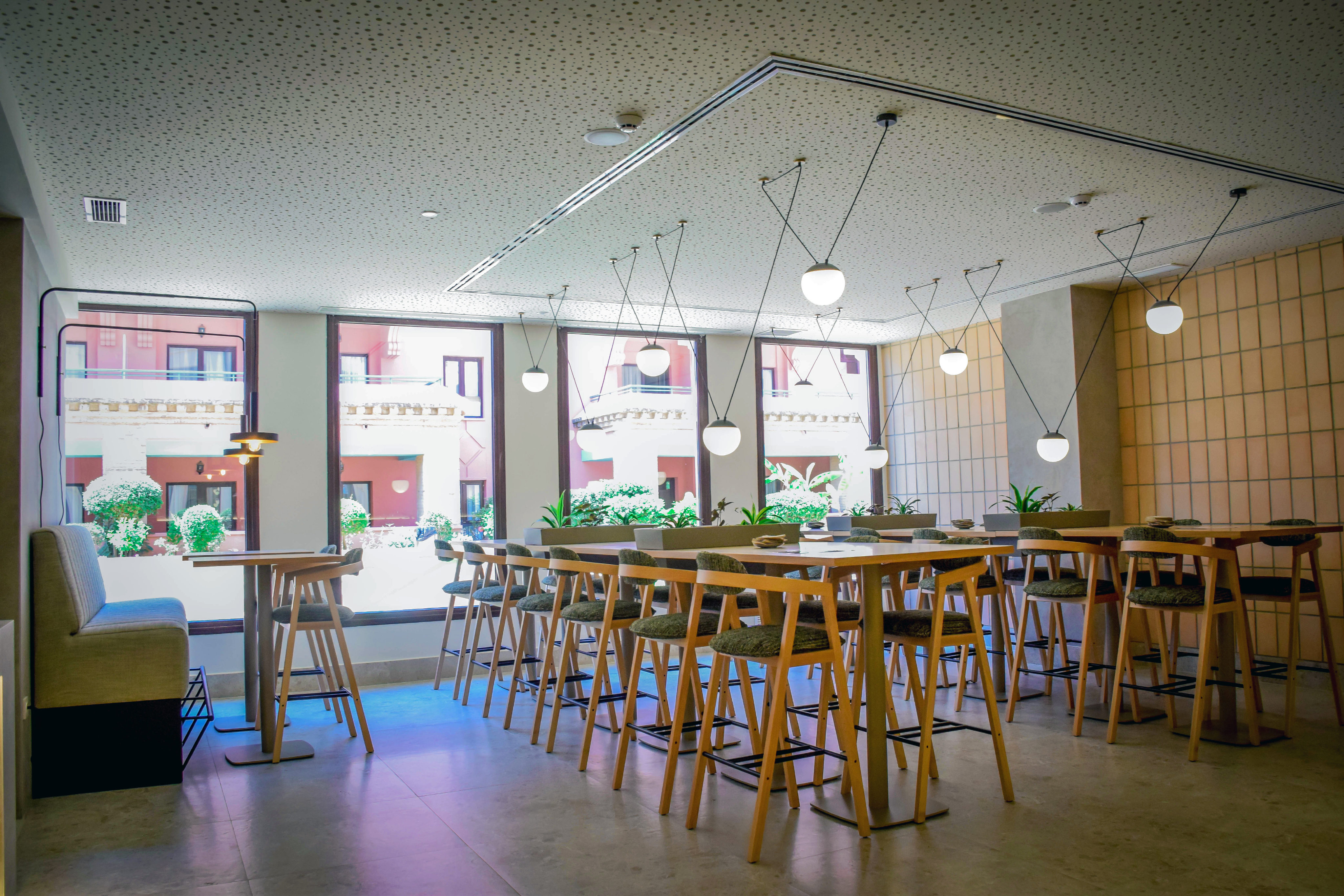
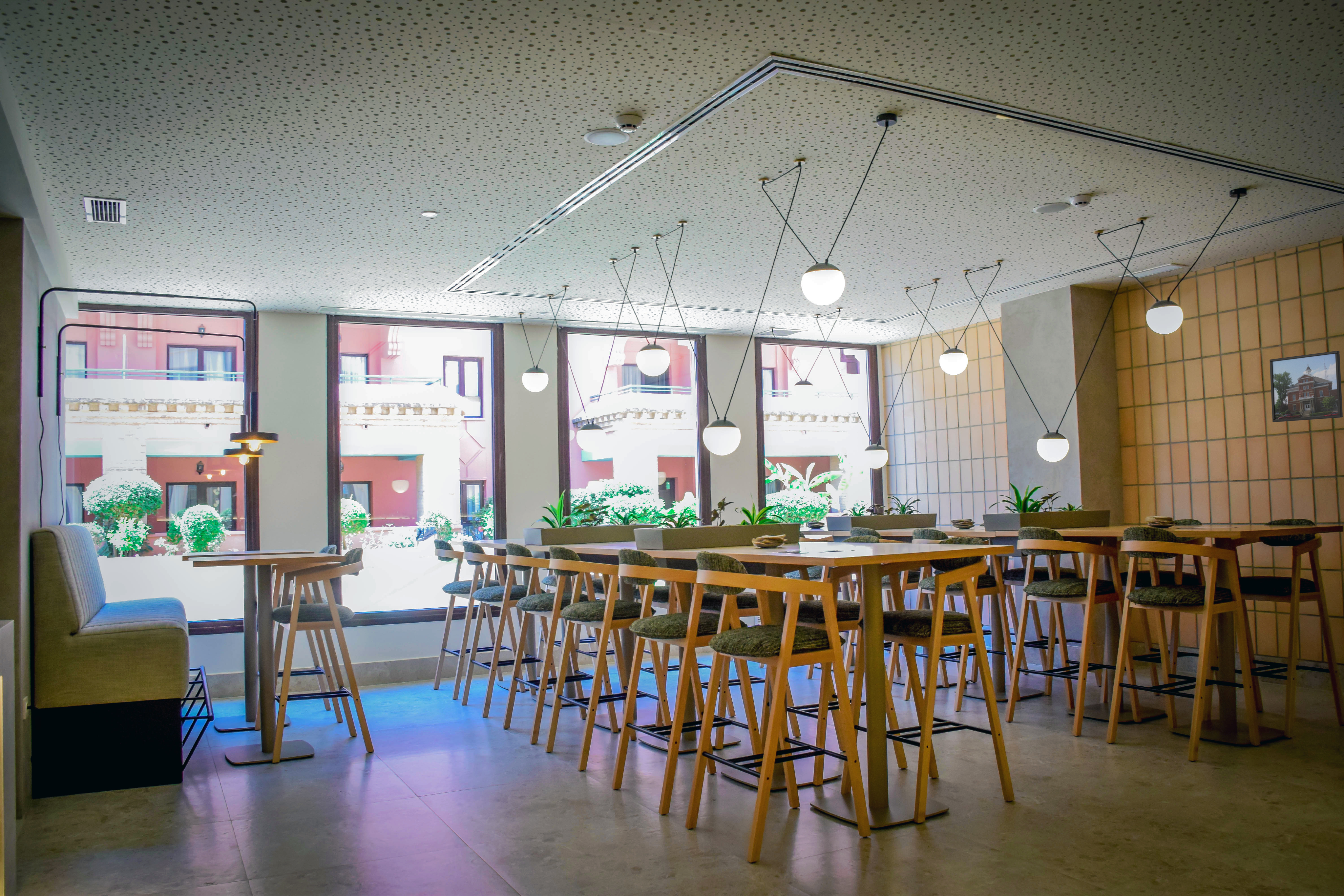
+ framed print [1269,350,1343,423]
